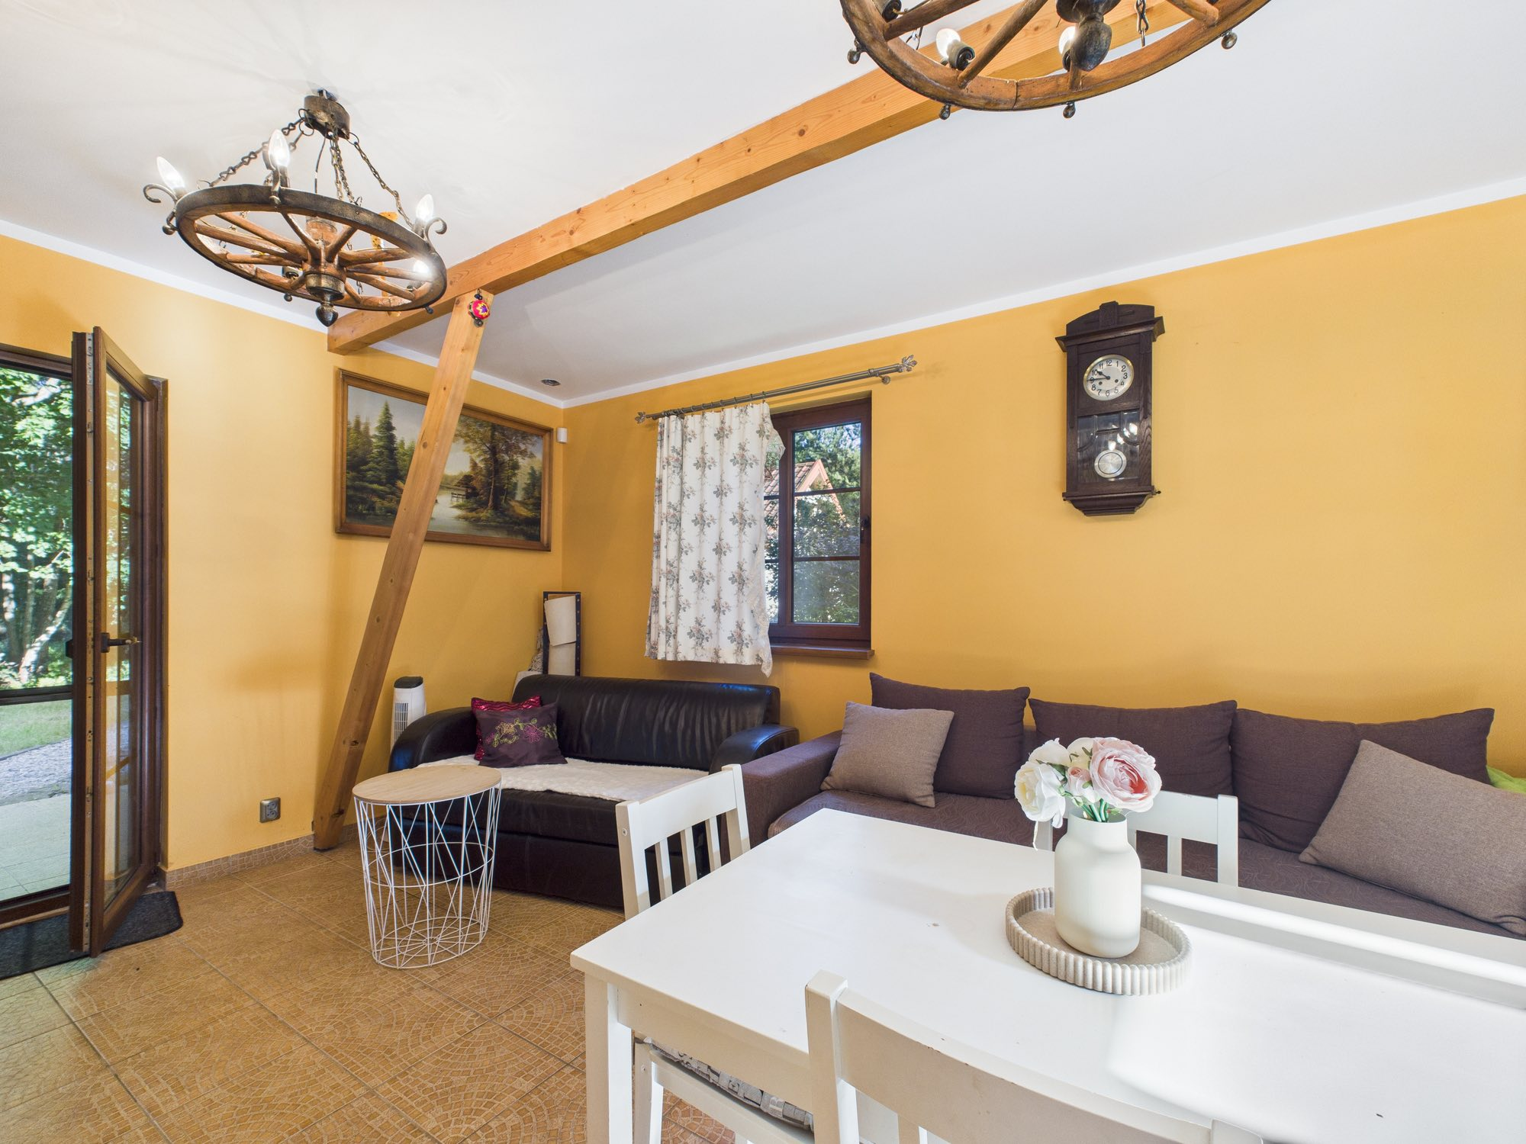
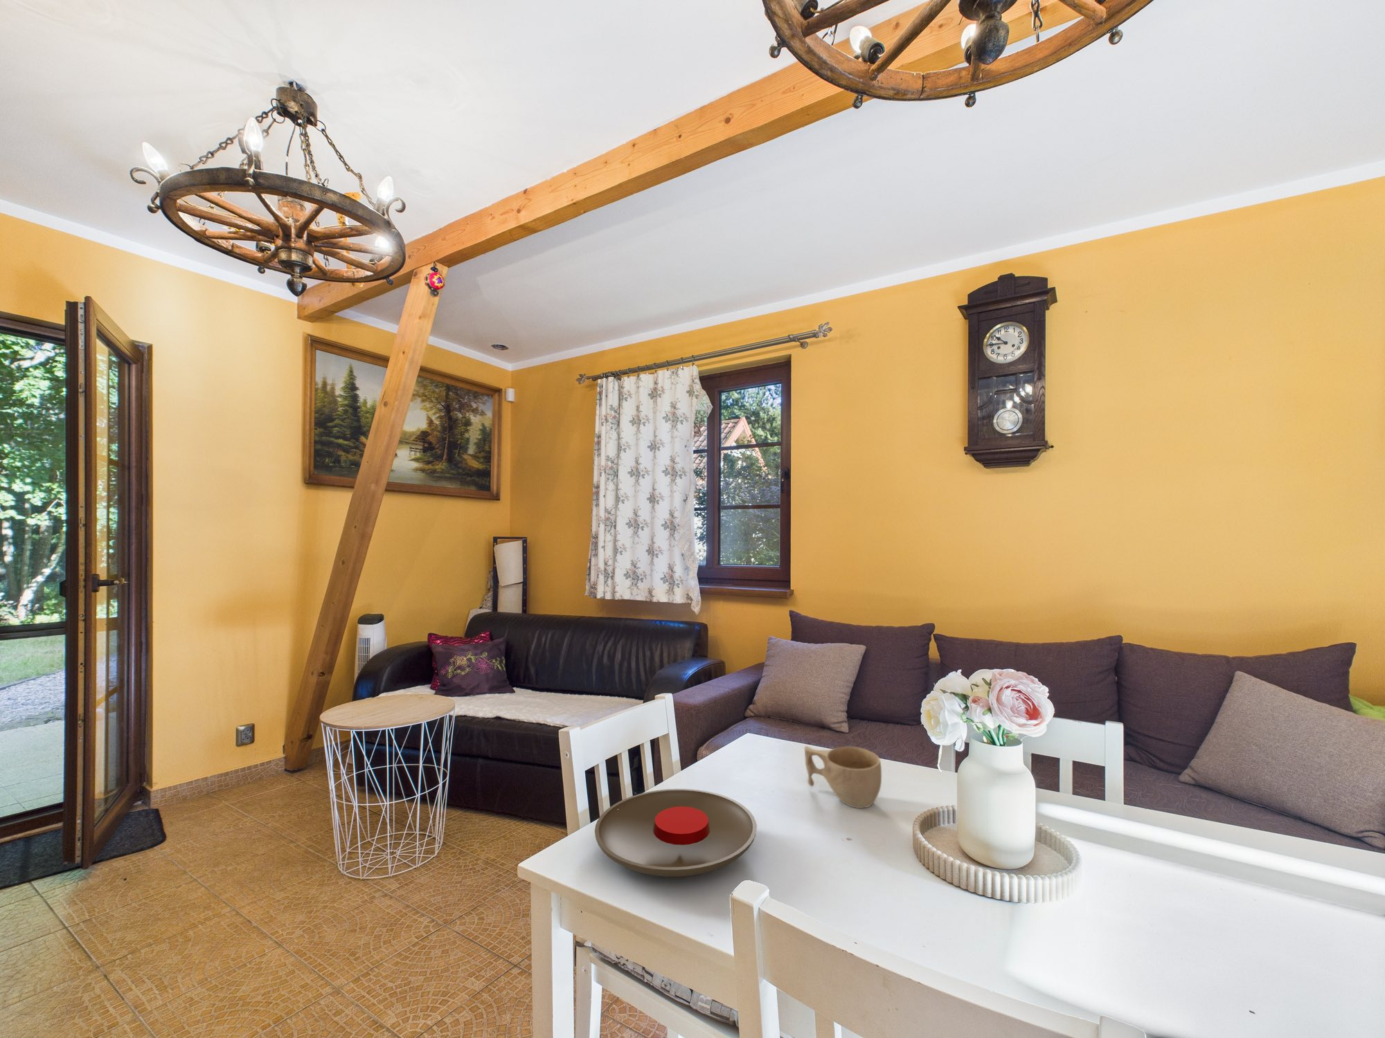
+ plate [594,788,758,878]
+ cup [804,746,882,809]
